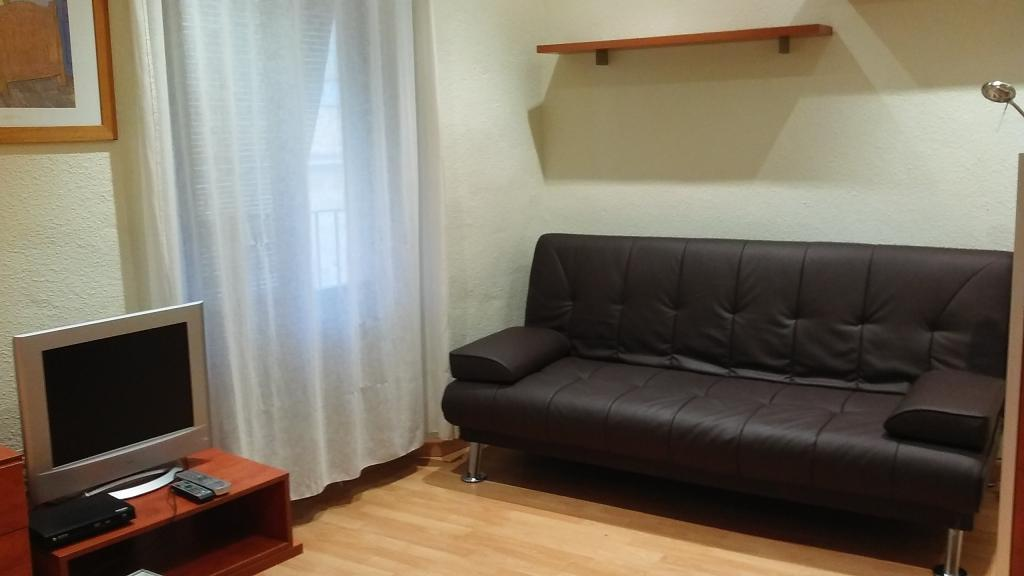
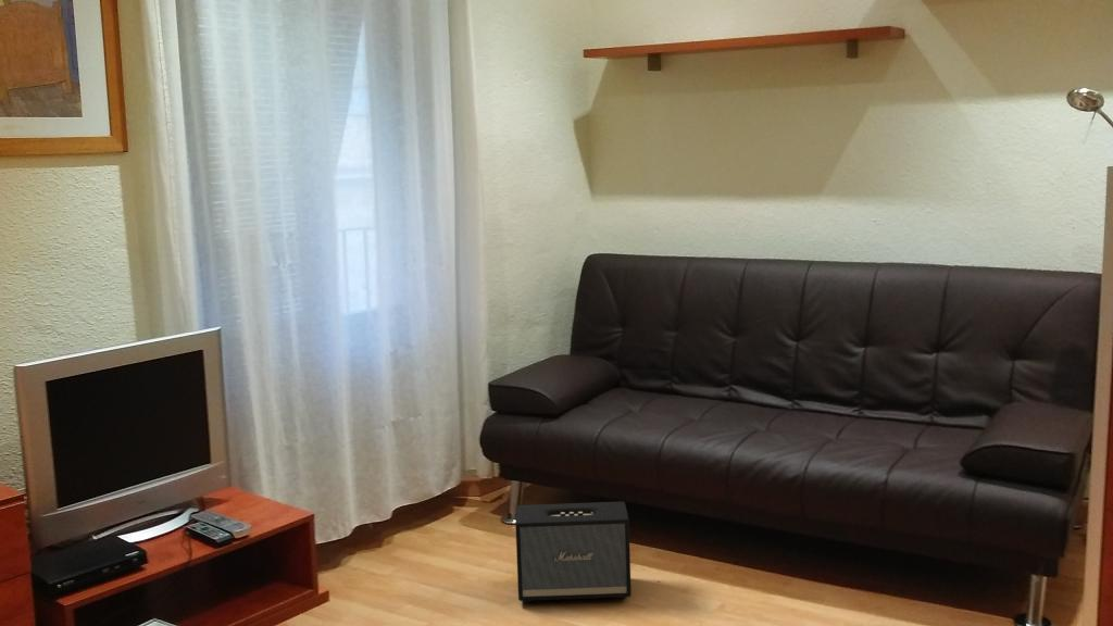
+ speaker [514,501,633,604]
